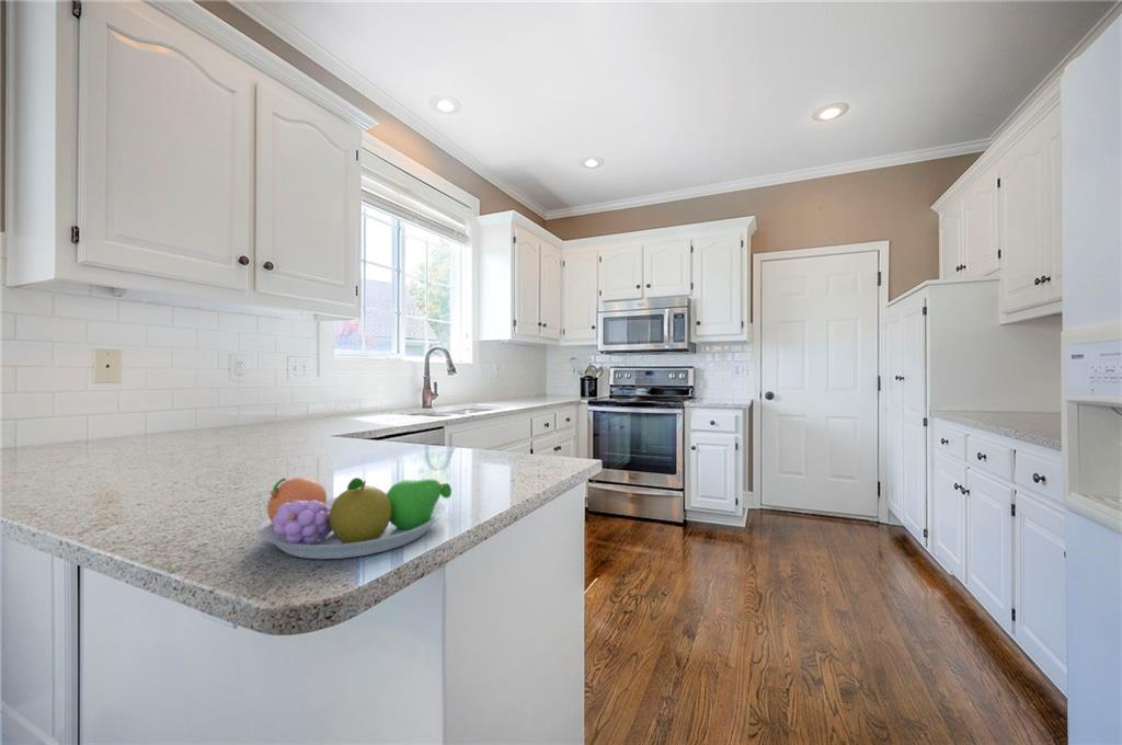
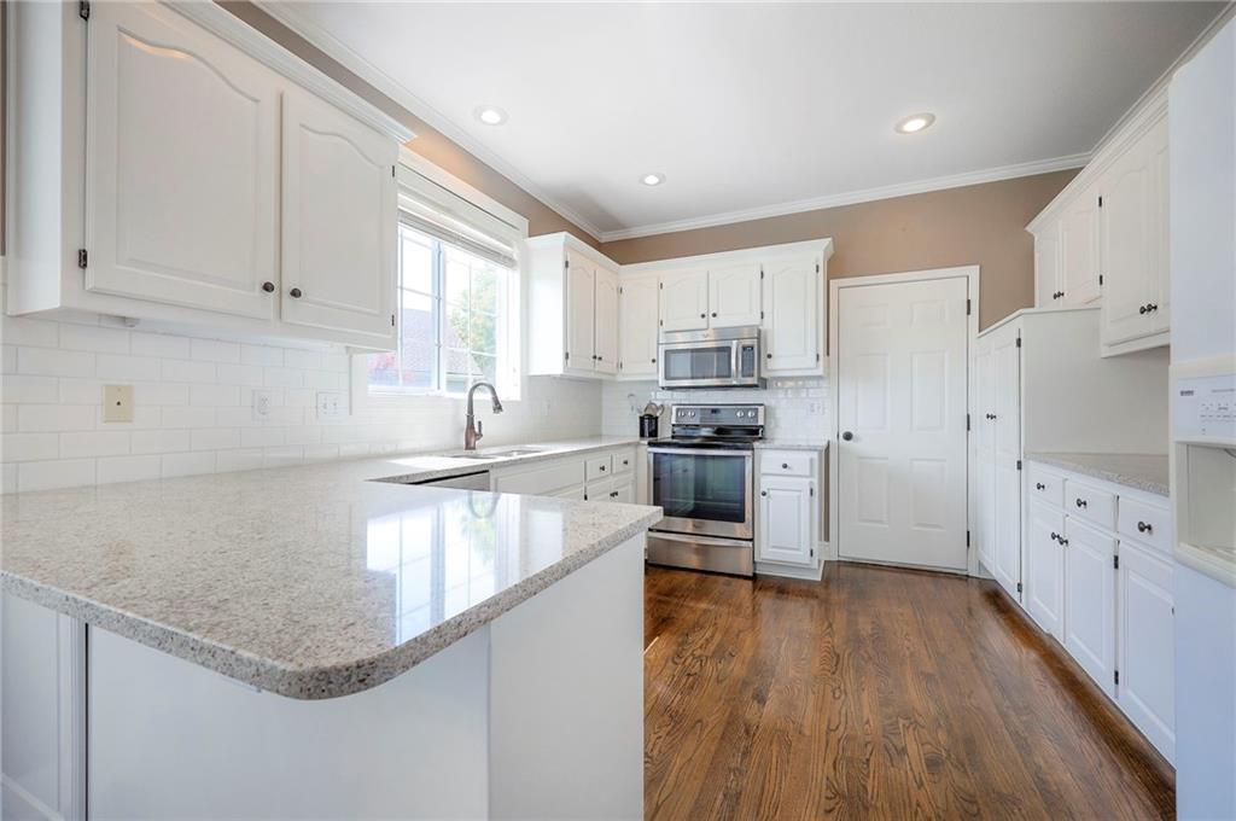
- fruit bowl [256,477,453,560]
